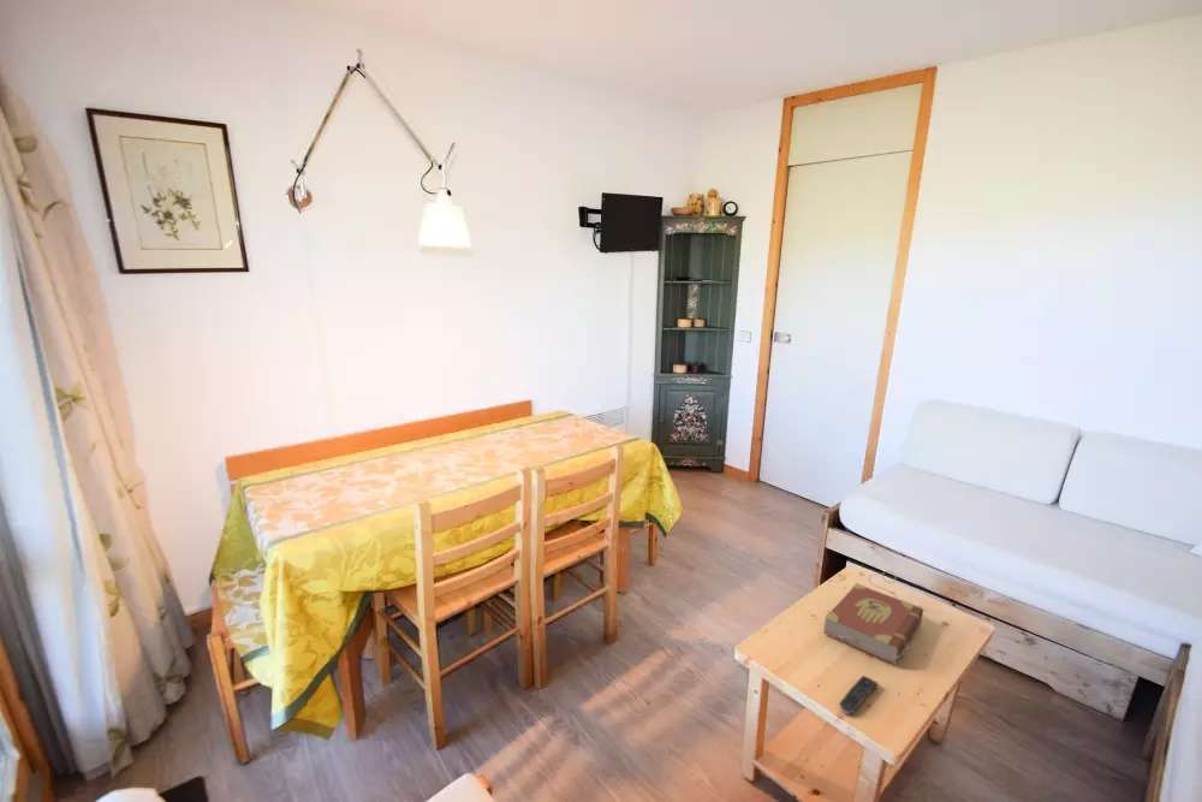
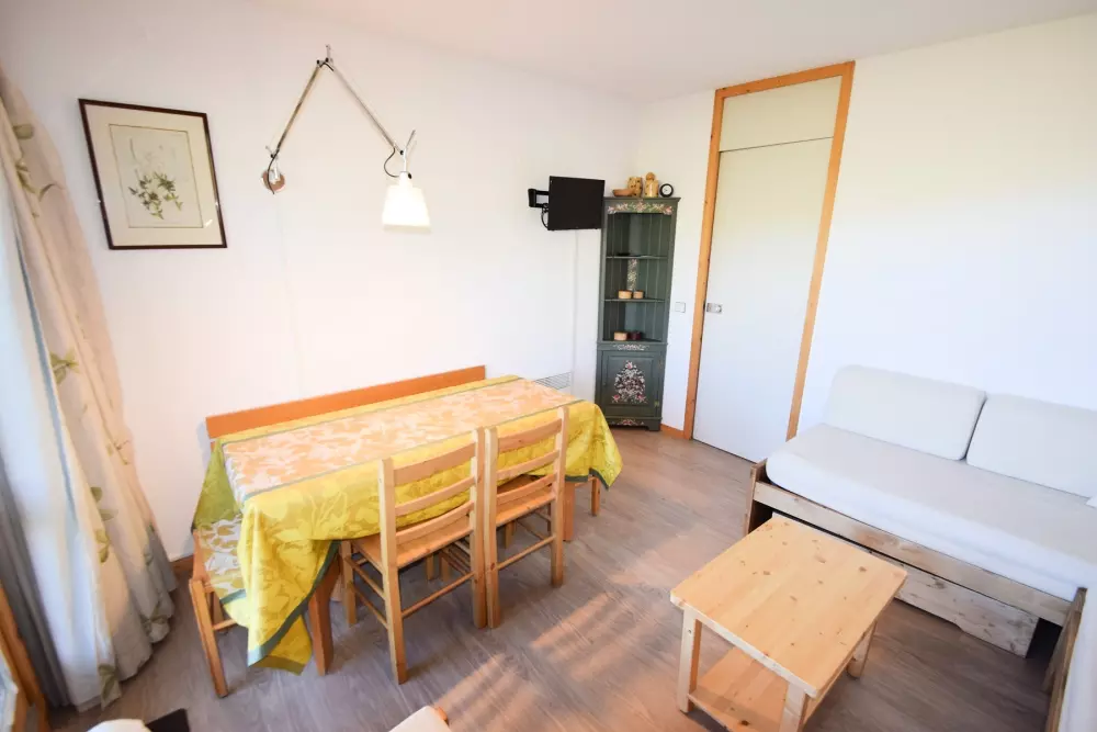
- remote control [838,675,879,715]
- book [822,570,924,666]
